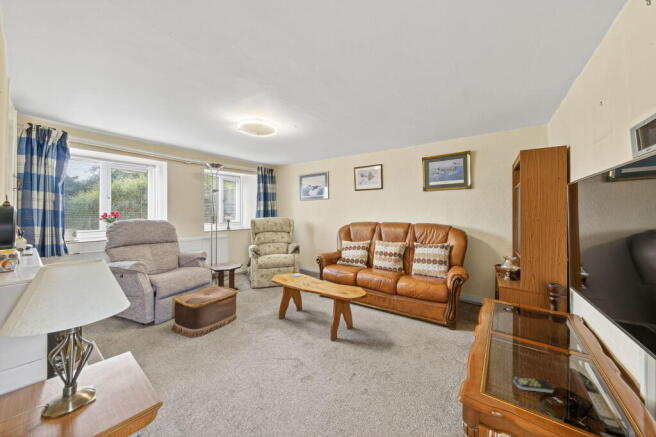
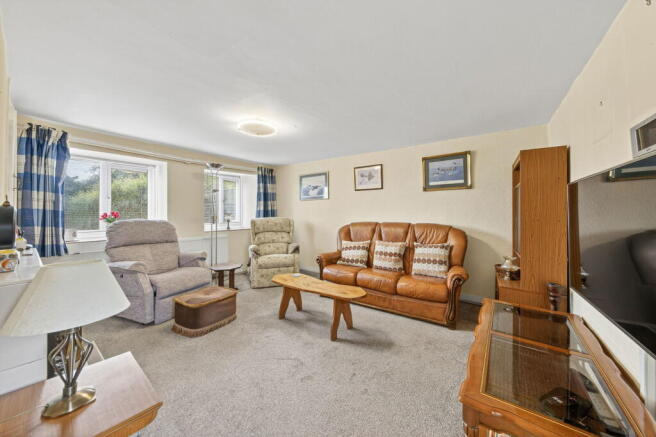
- remote control [512,376,554,394]
